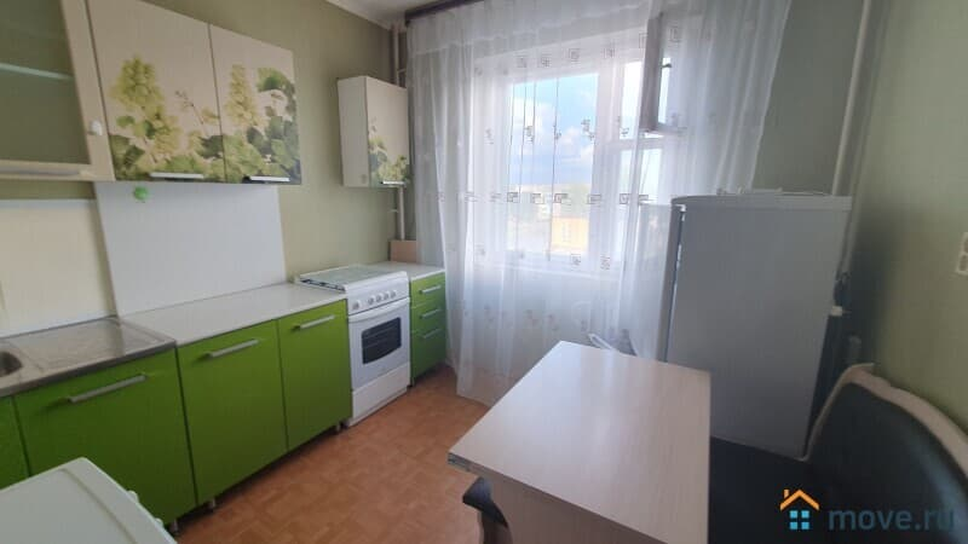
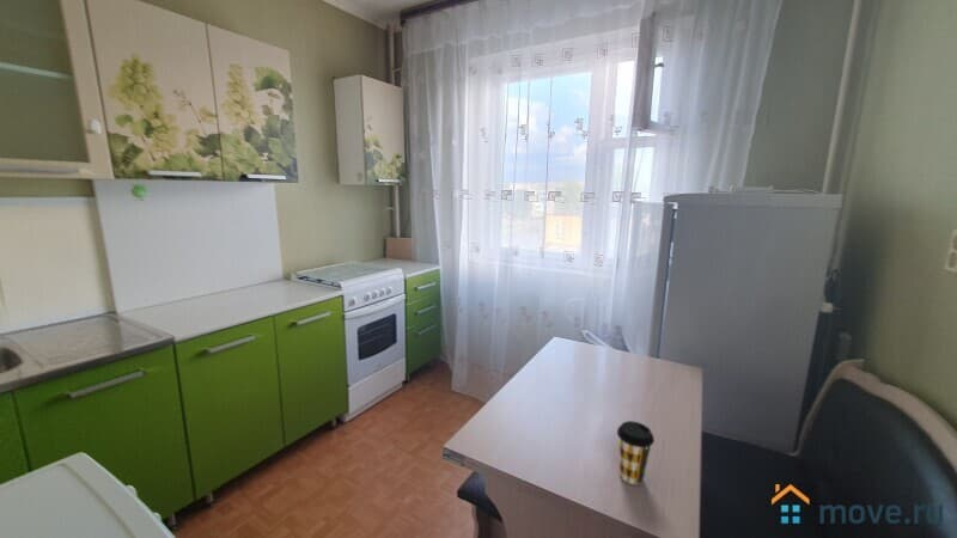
+ coffee cup [616,420,656,485]
